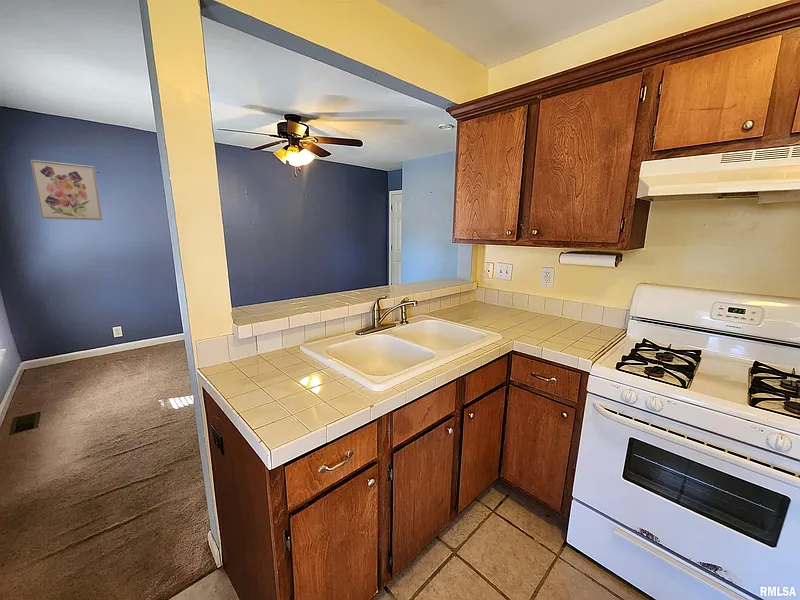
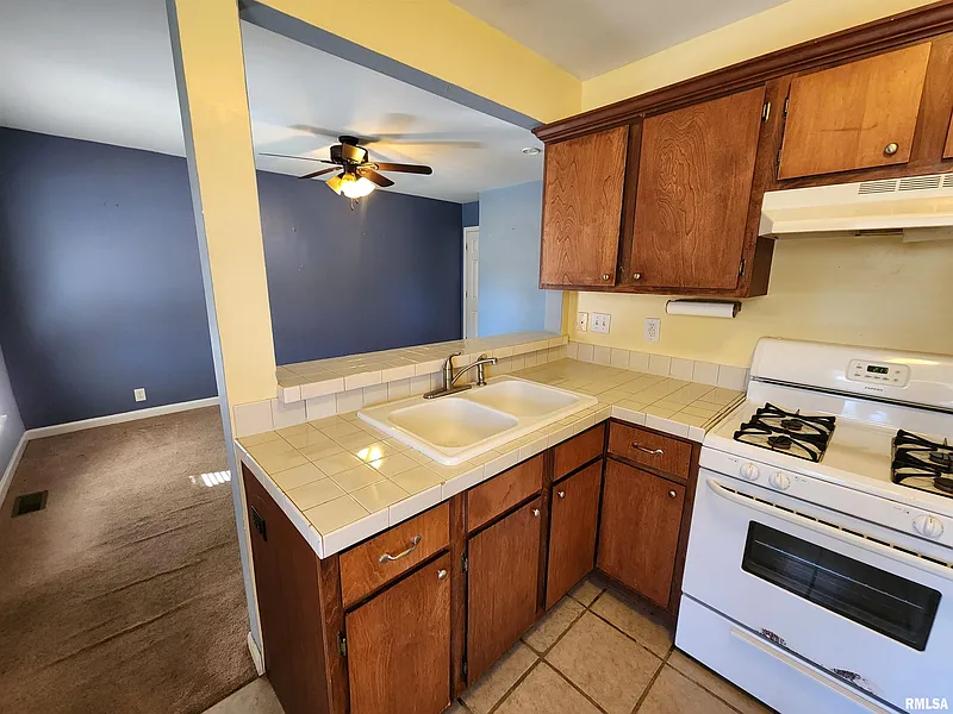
- wall art [30,159,103,221]
